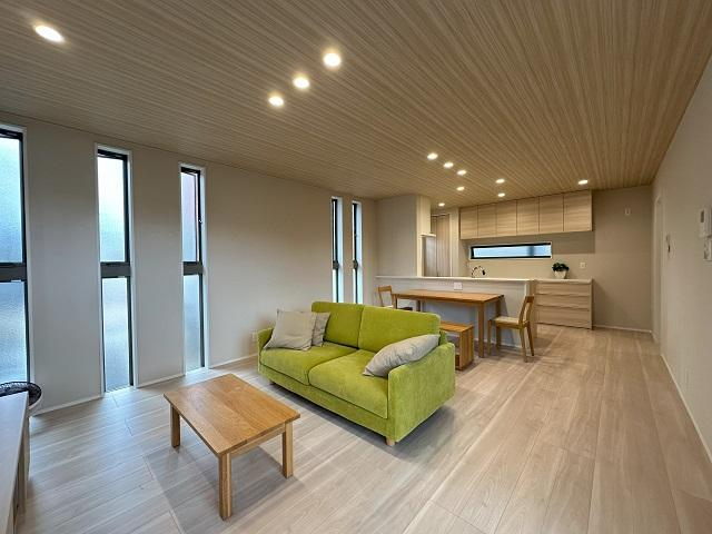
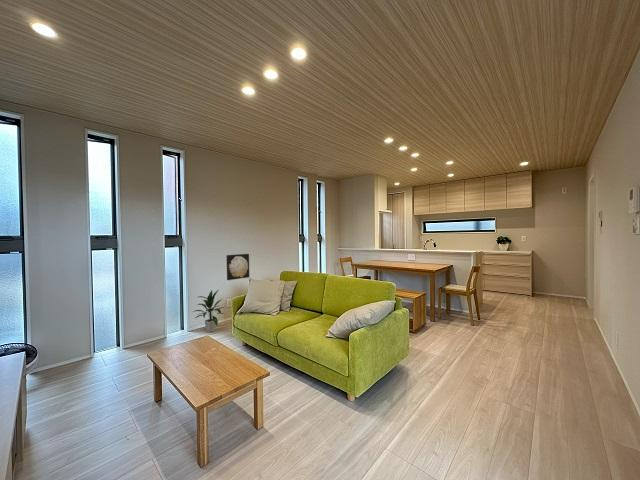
+ indoor plant [192,289,226,333]
+ wall art [225,253,250,281]
